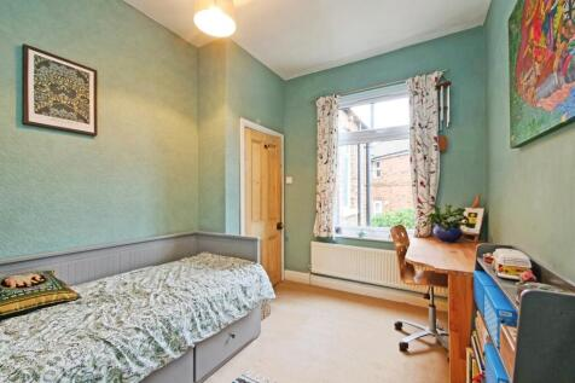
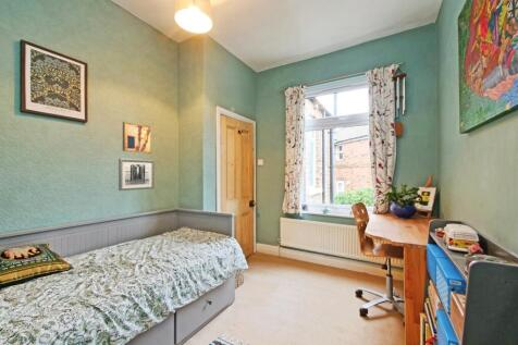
+ wall art [122,121,152,155]
+ wall art [118,158,155,192]
